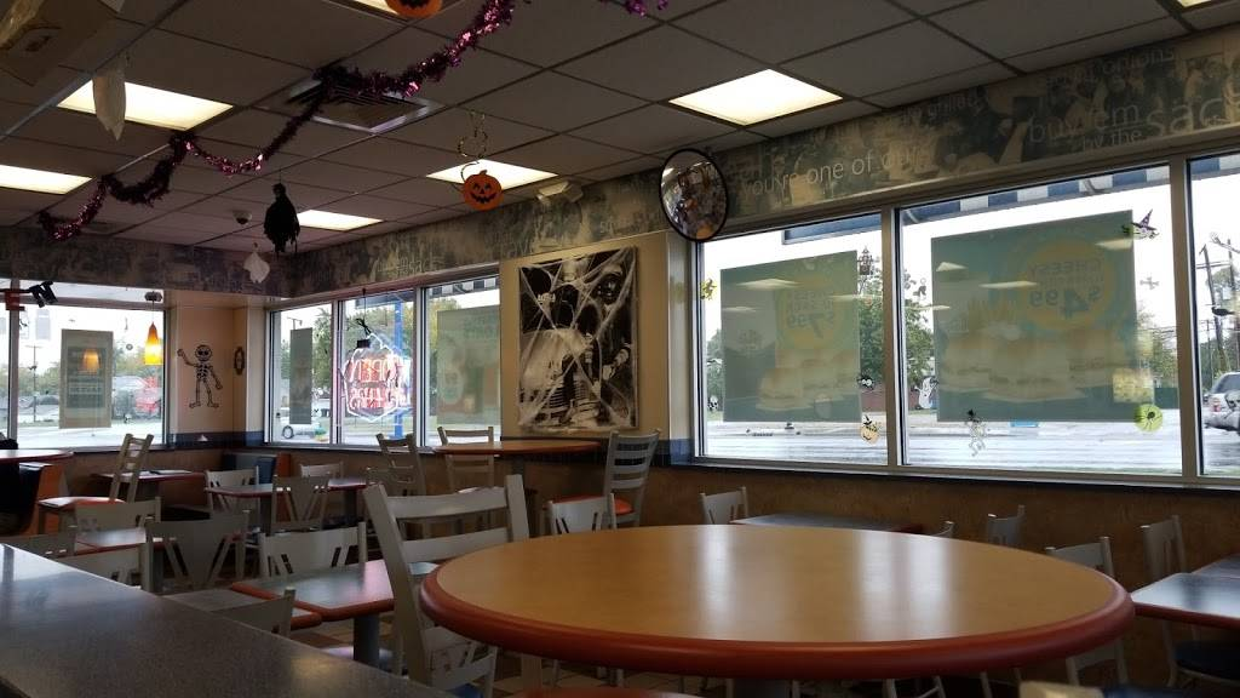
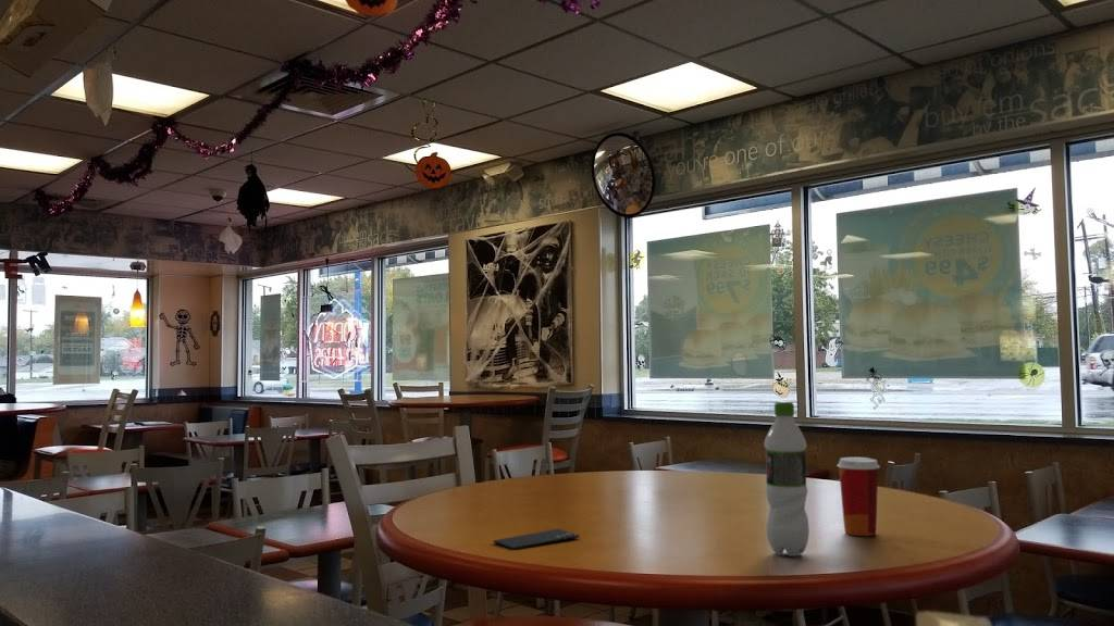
+ pop [763,400,810,558]
+ smartphone [493,528,581,551]
+ paper cup [836,456,881,537]
